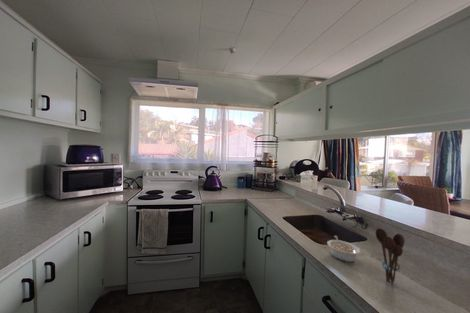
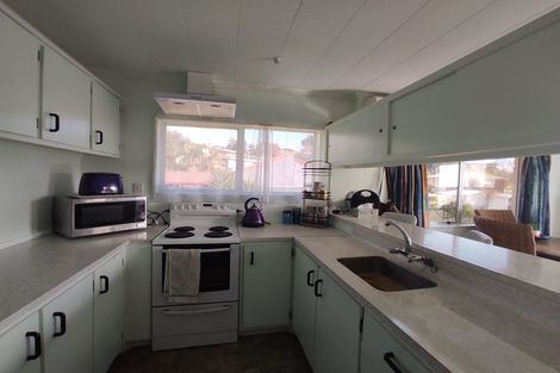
- legume [326,235,361,263]
- utensil holder [375,227,406,285]
